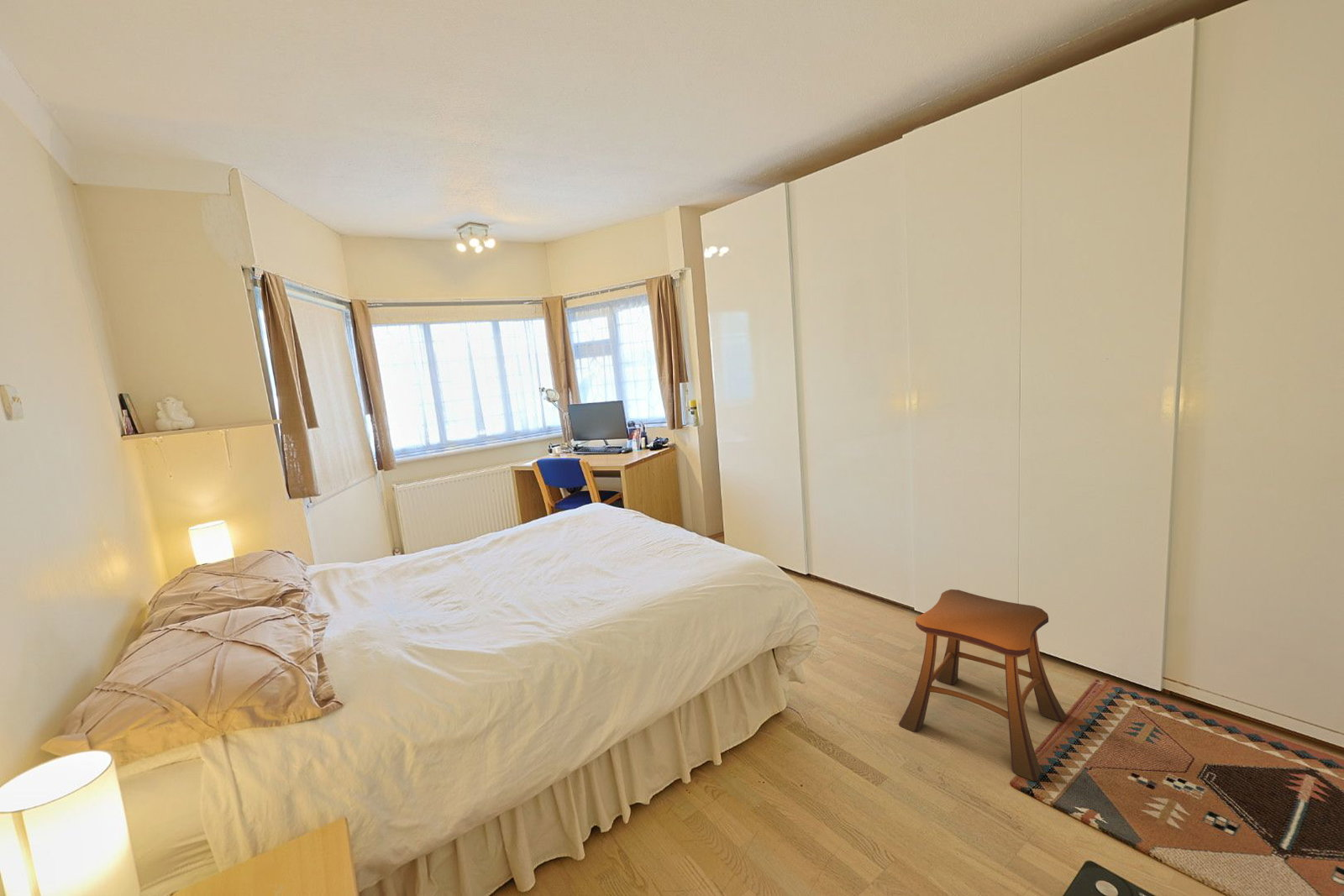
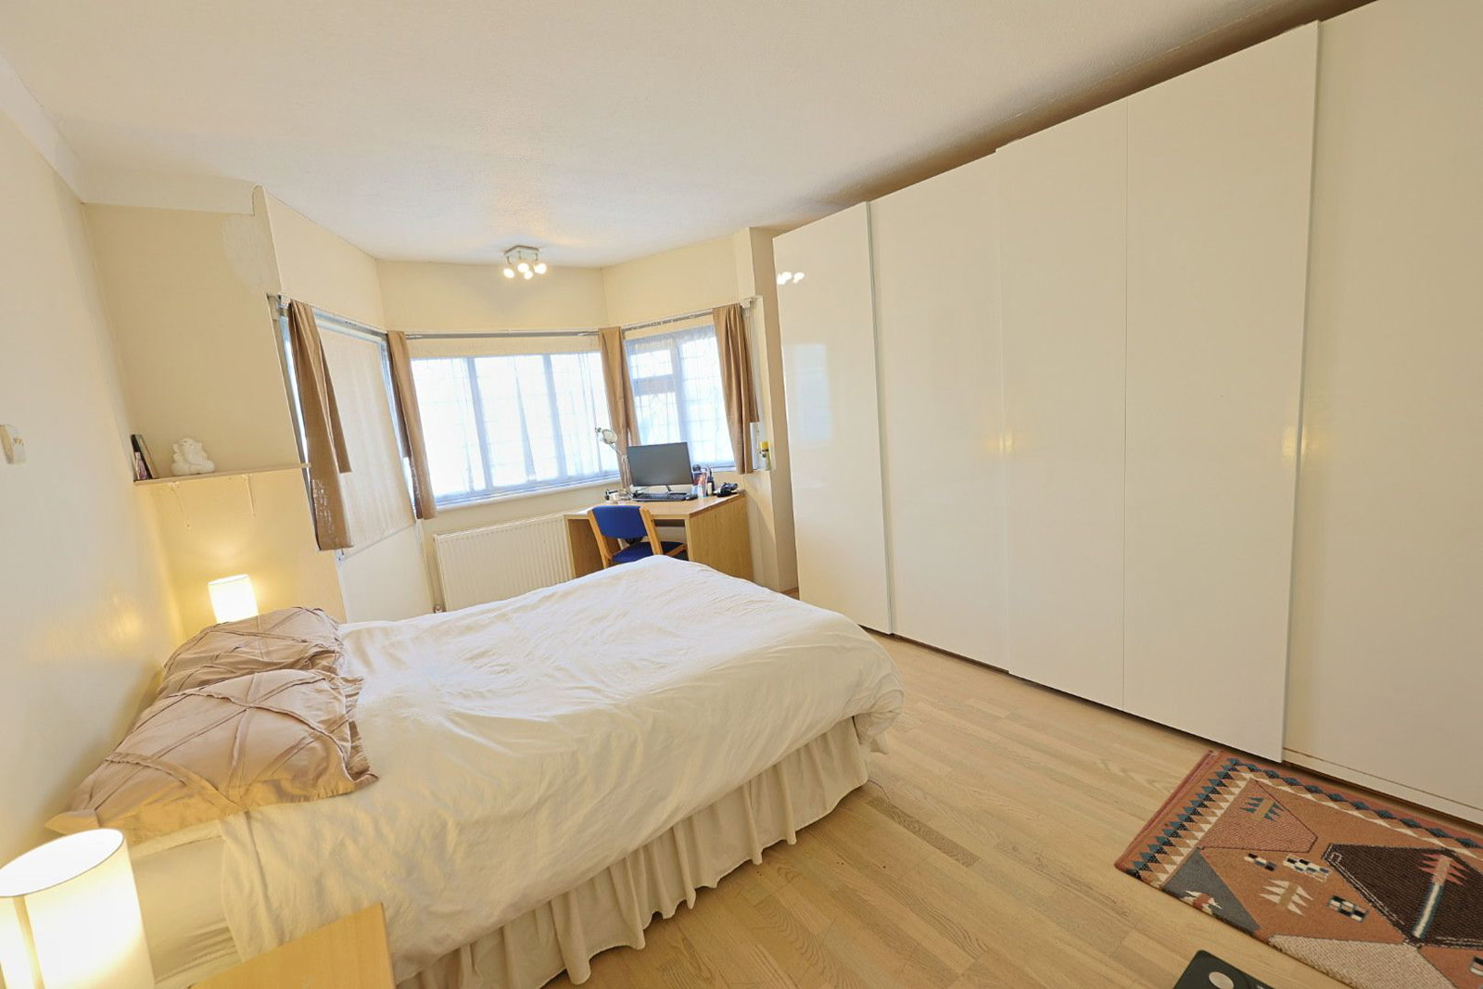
- stool [898,589,1066,782]
